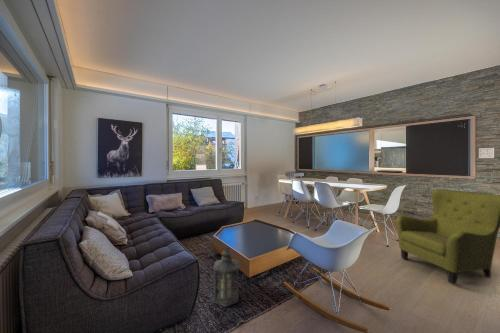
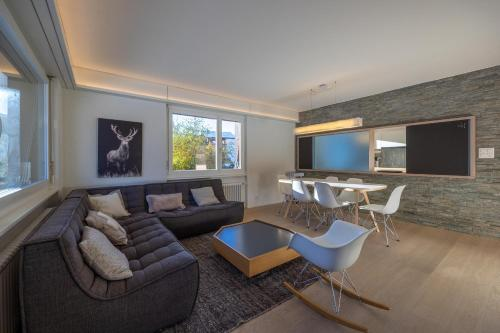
- lantern [212,247,240,308]
- armchair [395,188,500,285]
